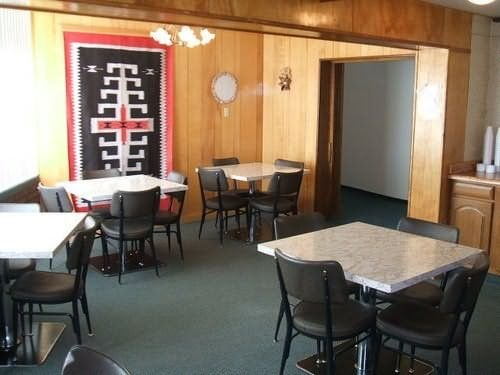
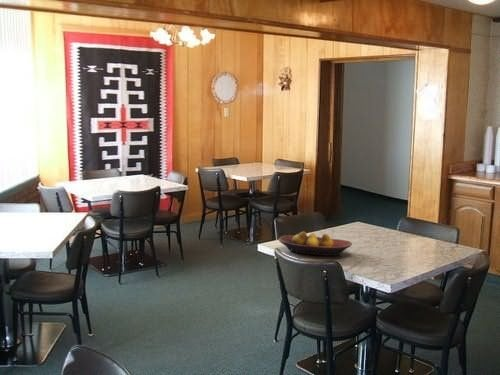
+ fruit bowl [278,231,353,257]
